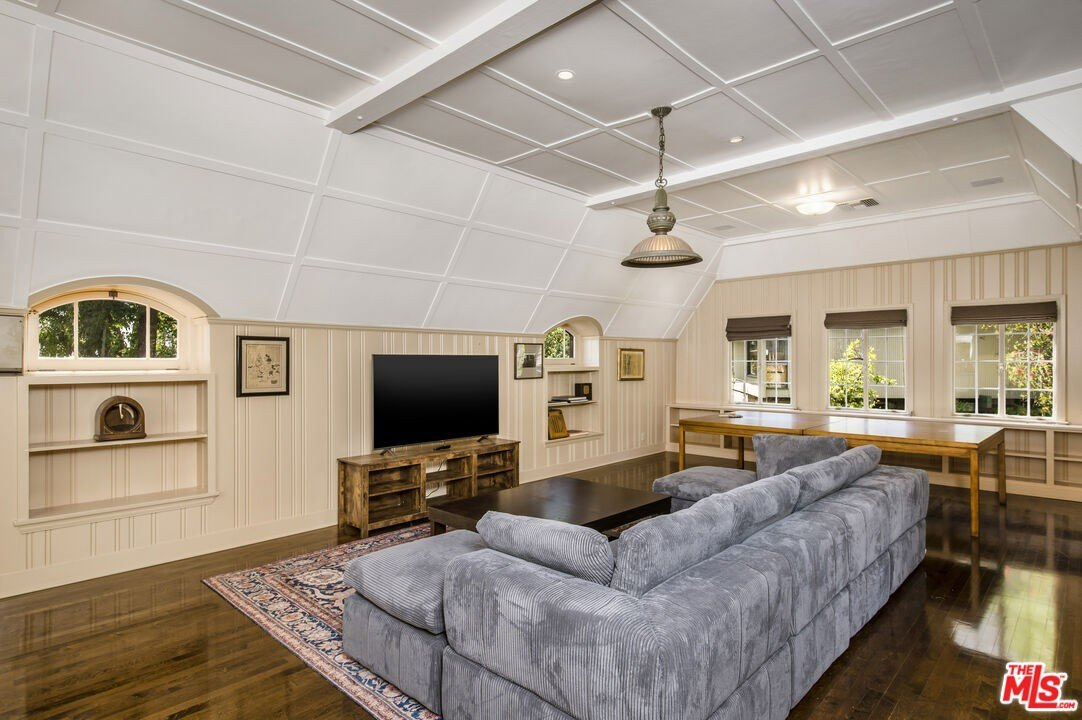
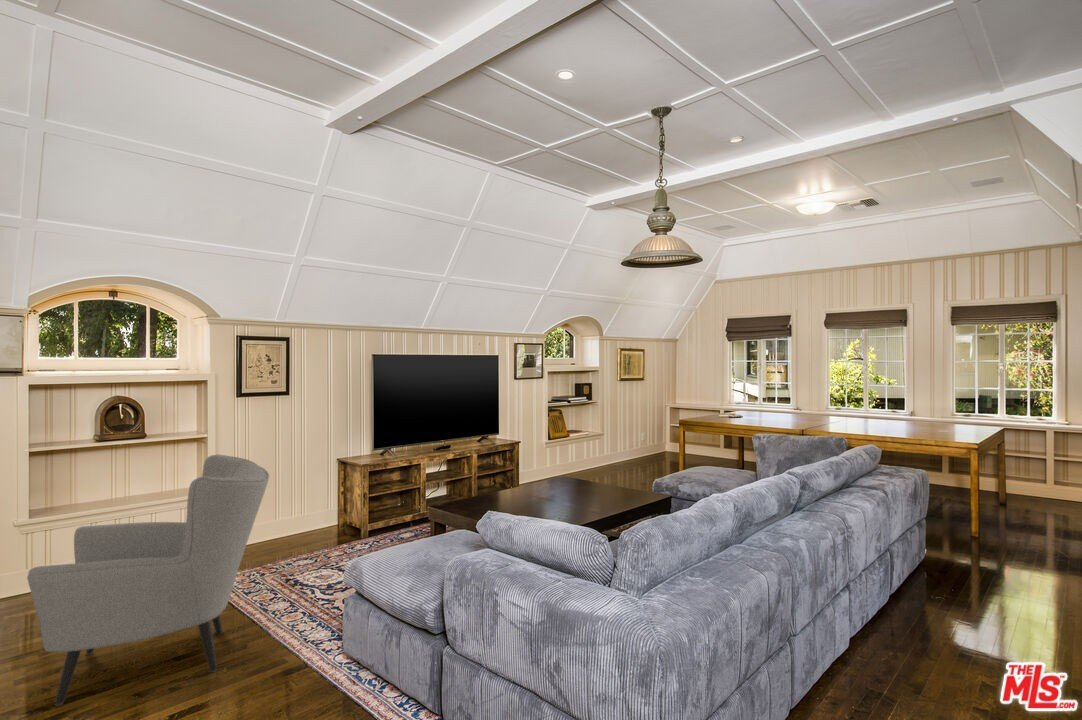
+ chair [26,453,270,707]
